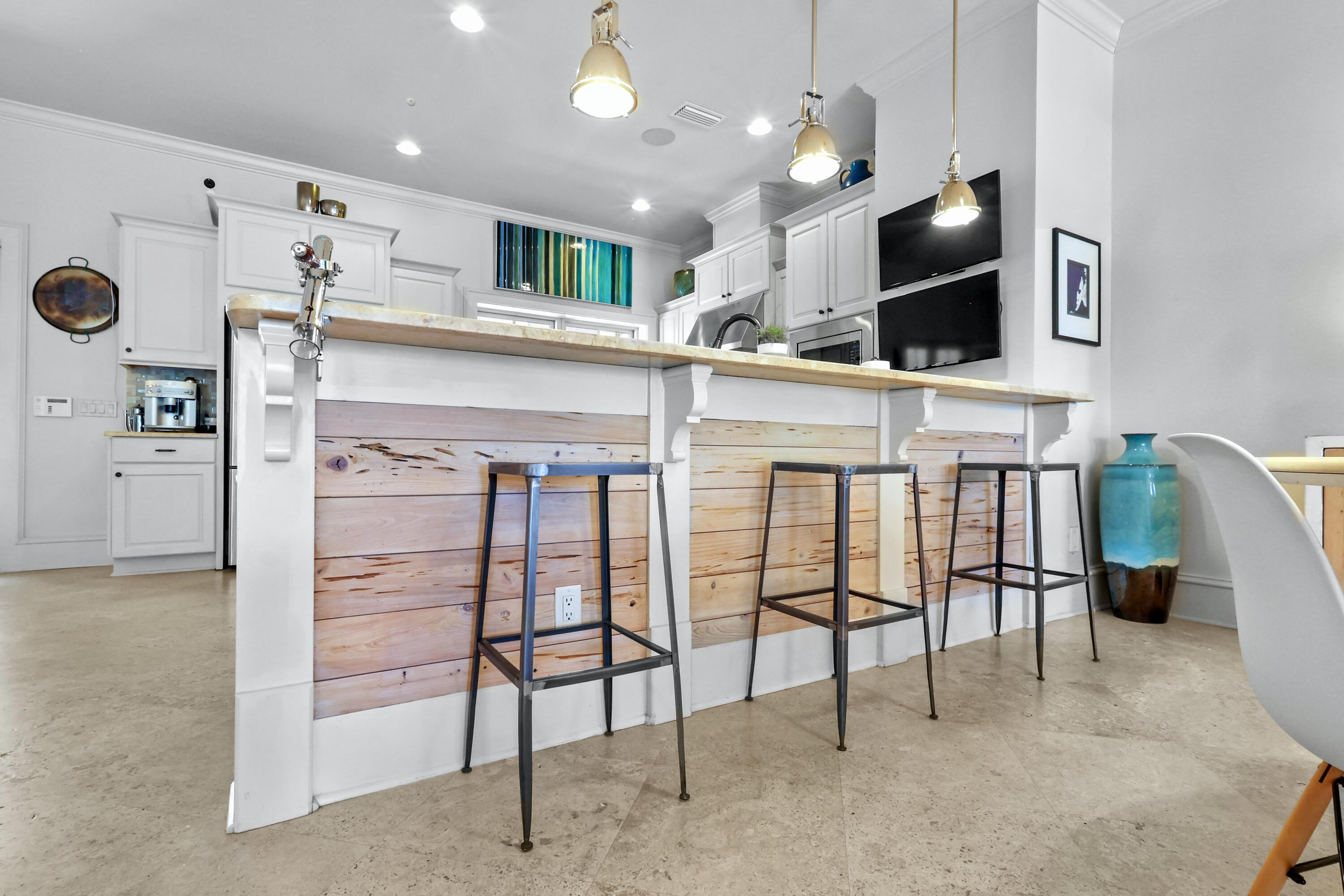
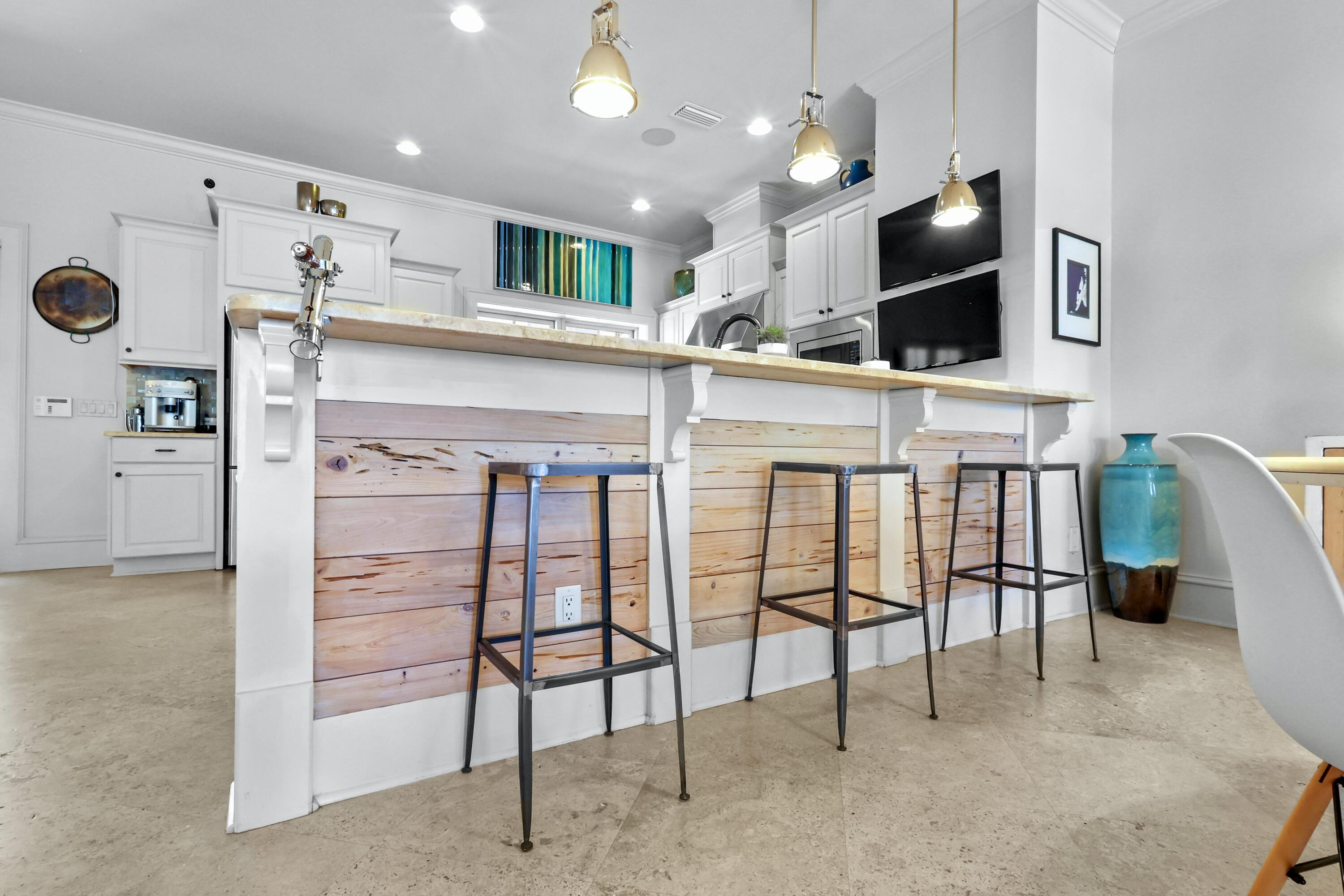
- smoke detector [406,97,416,107]
